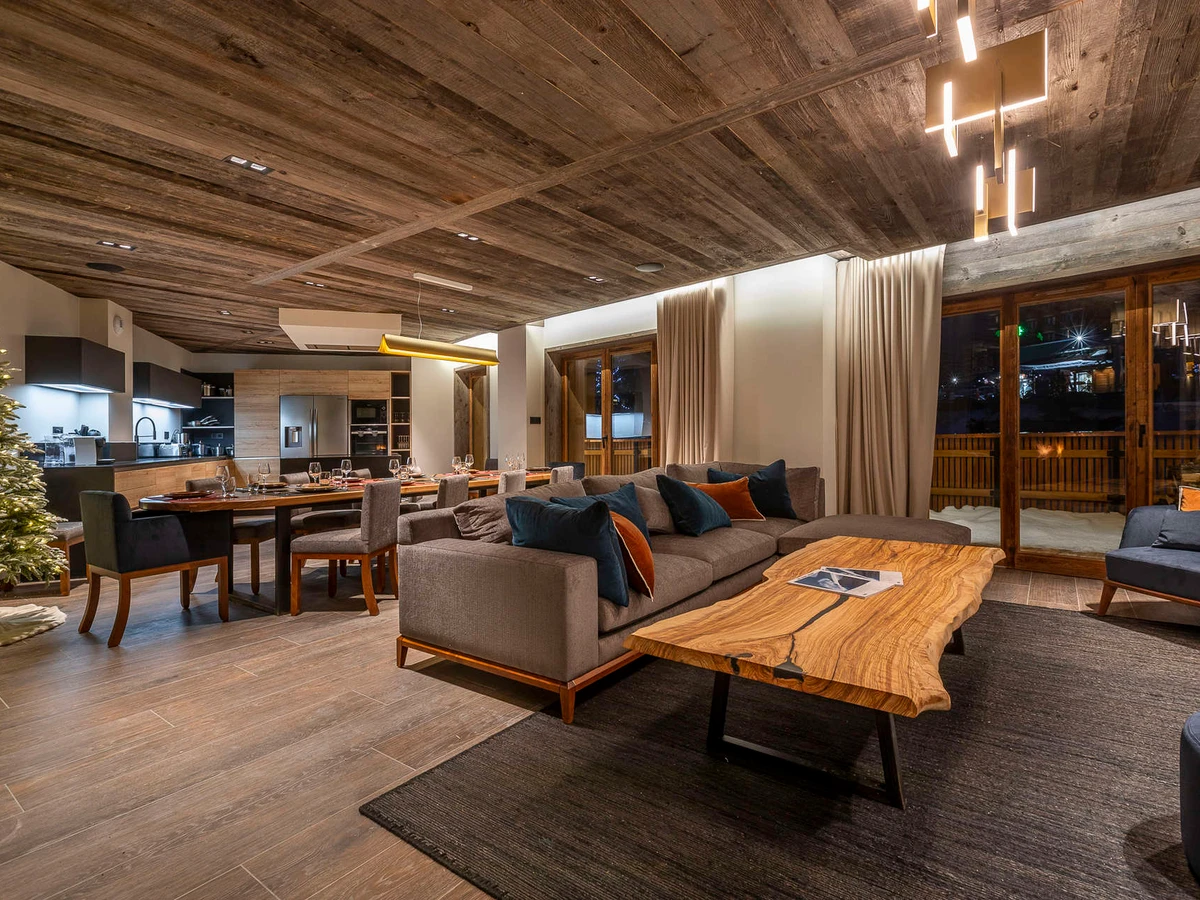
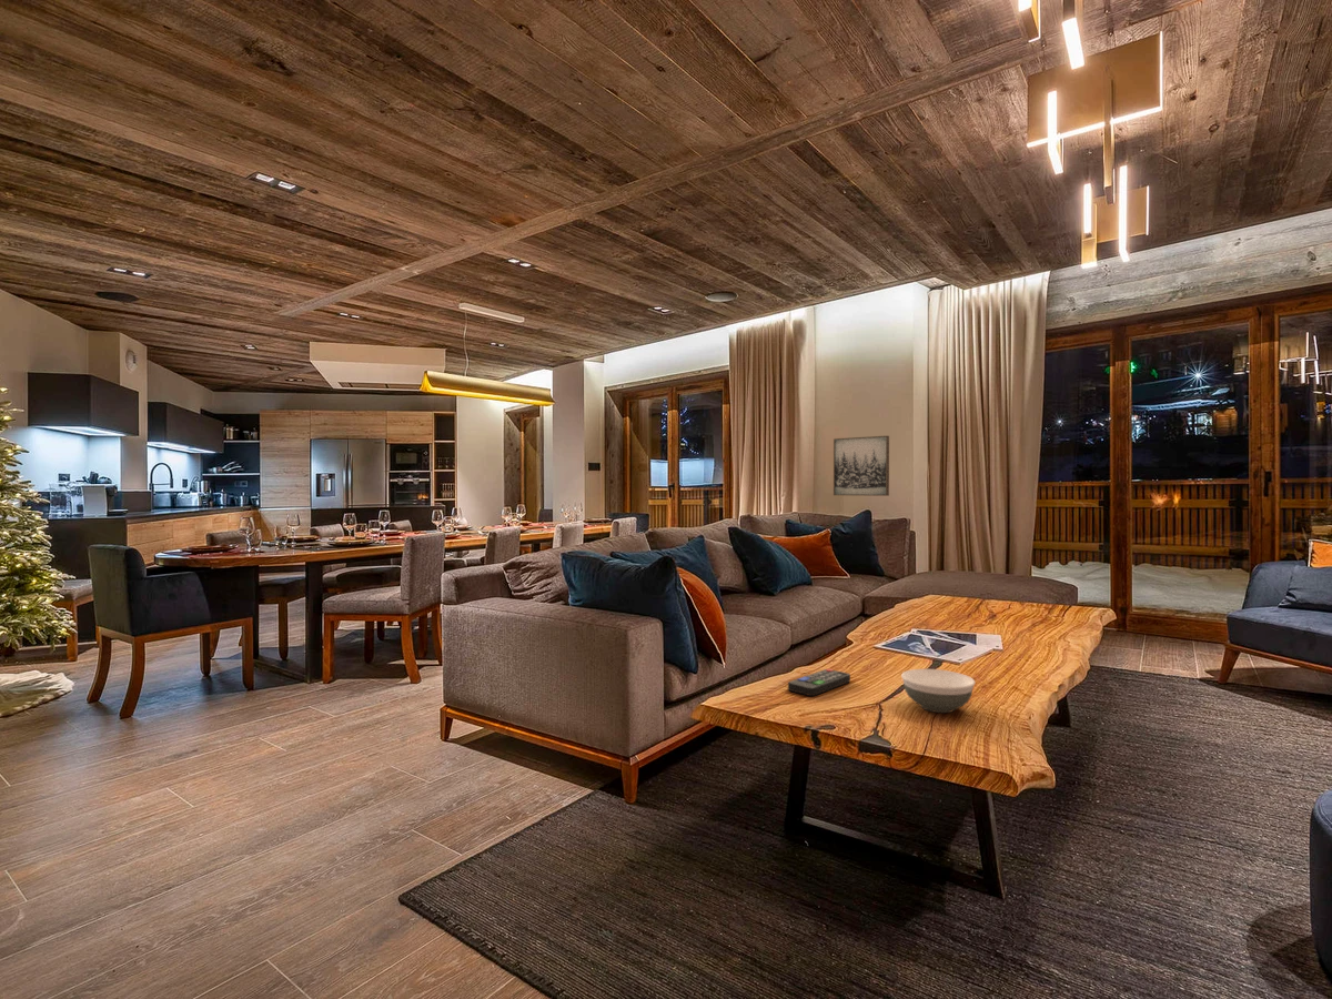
+ remote control [787,668,851,697]
+ wall art [833,435,890,497]
+ bowl [900,668,977,714]
